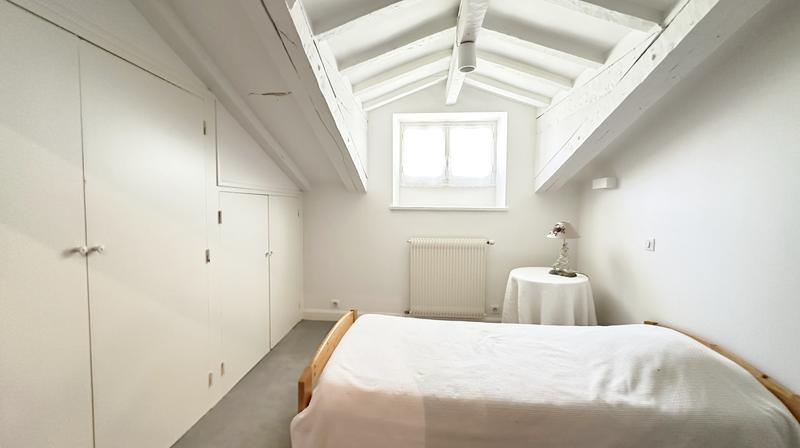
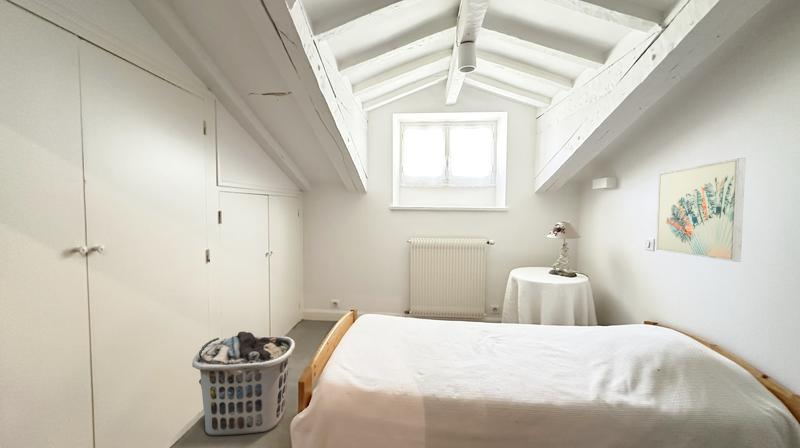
+ clothes hamper [191,331,296,437]
+ wall art [655,157,747,263]
